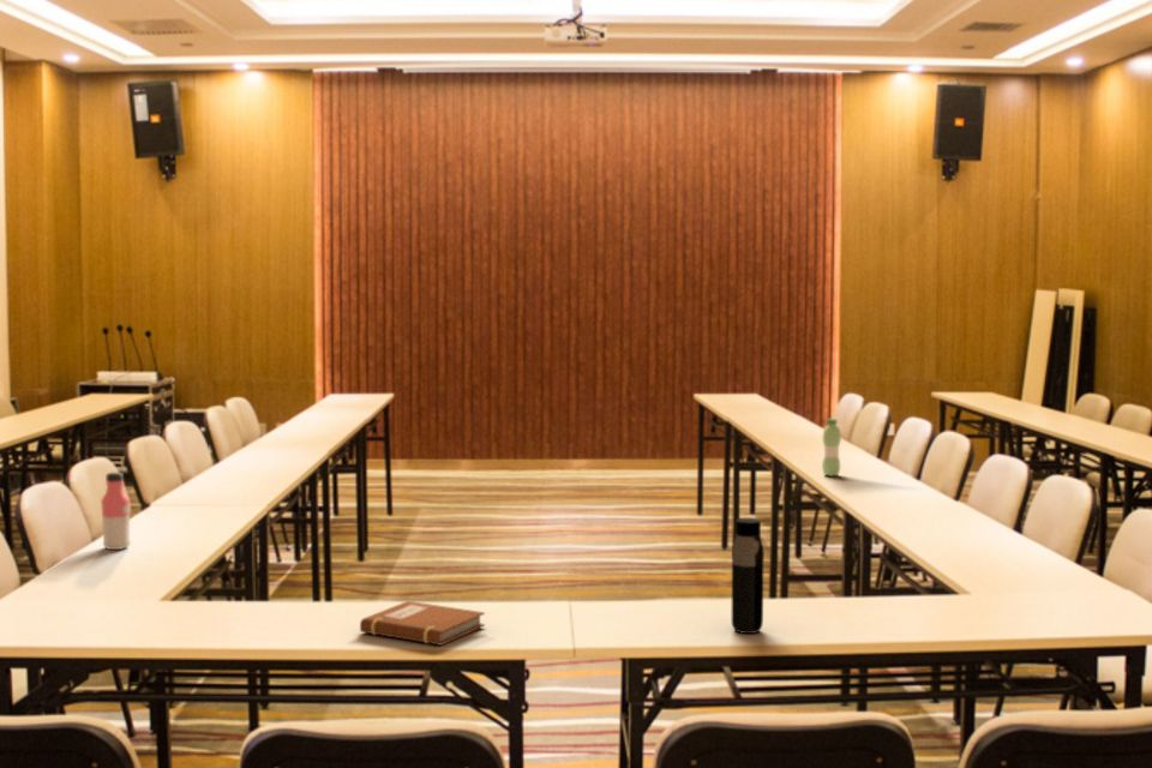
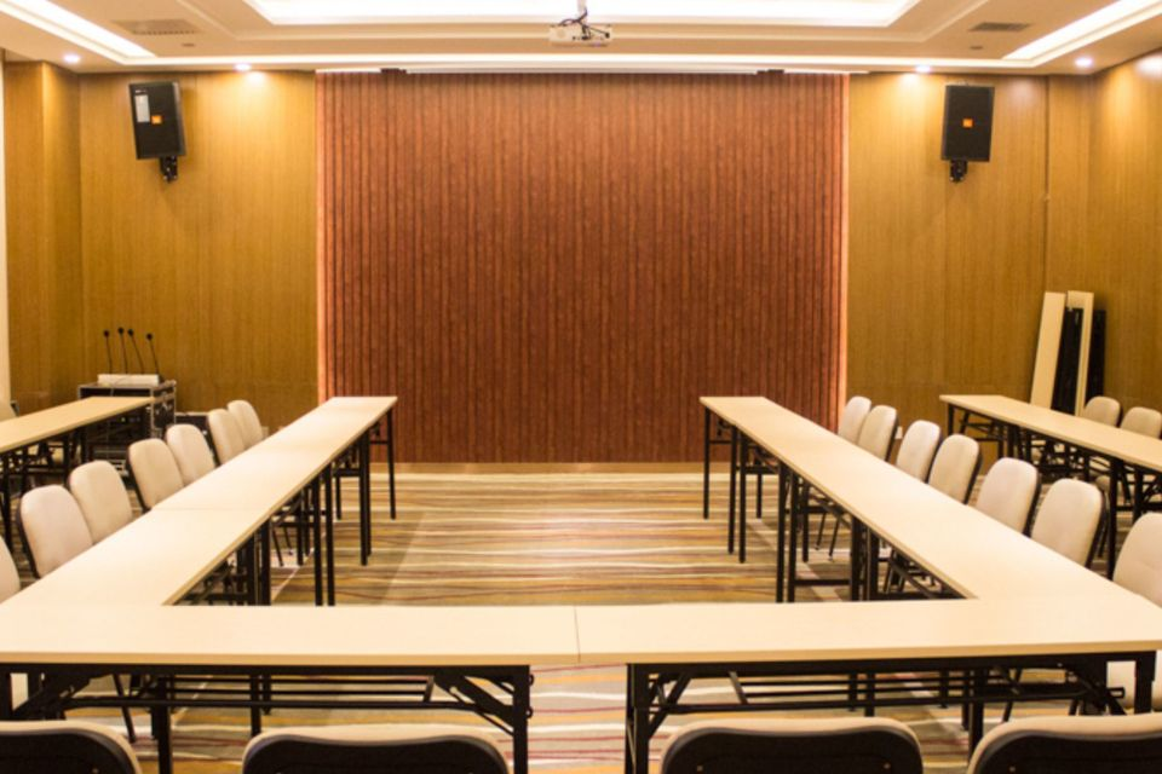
- water bottle [821,418,842,478]
- water bottle [100,470,132,551]
- notebook [359,600,486,647]
- water bottle [731,517,766,635]
